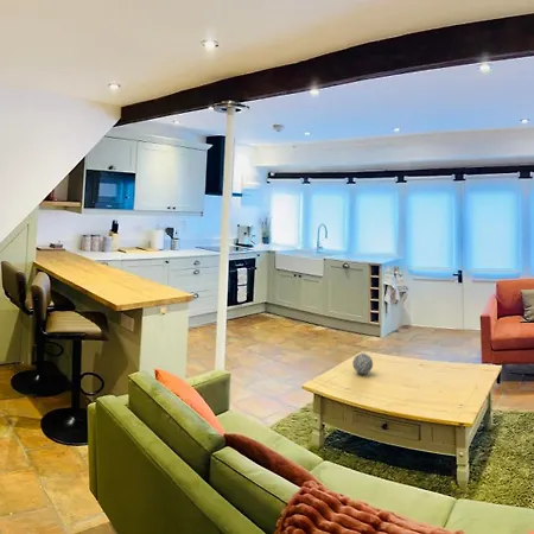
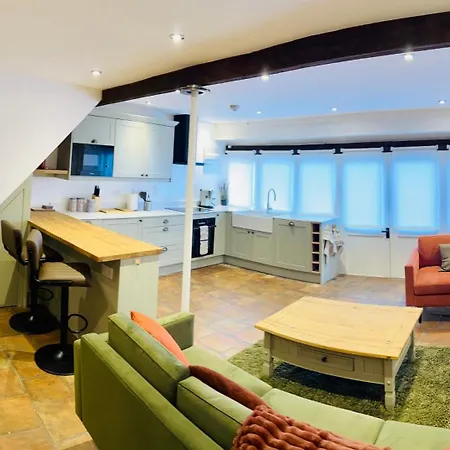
- decorative ball [351,351,374,375]
